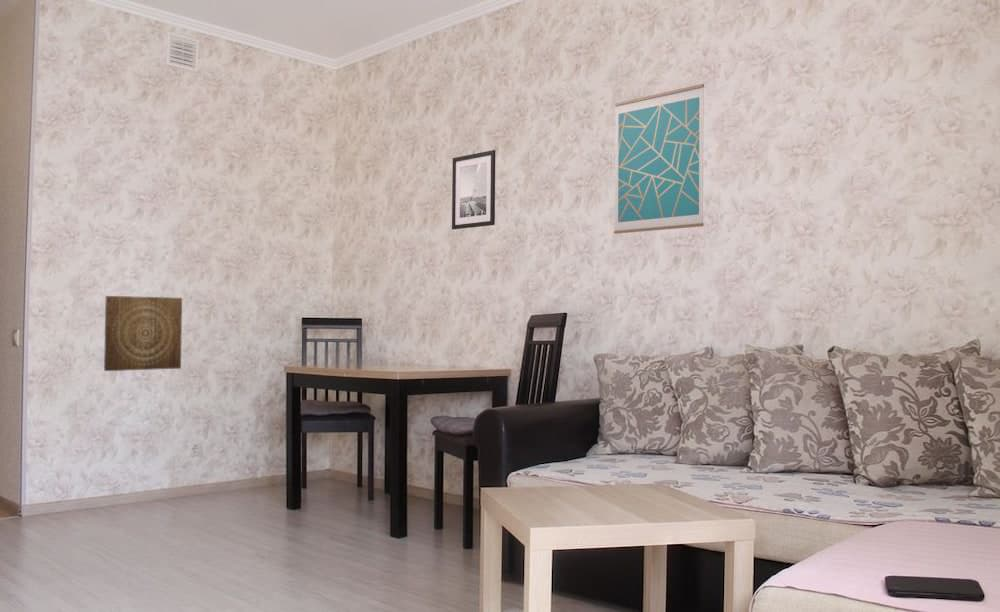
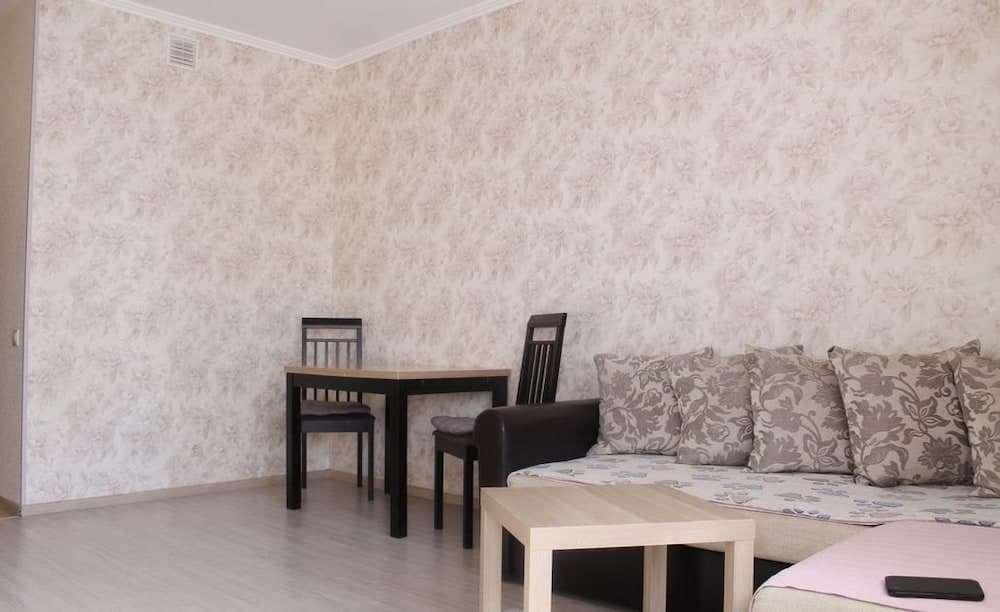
- wall art [451,149,496,230]
- wall art [613,83,705,235]
- wall art [103,295,183,372]
